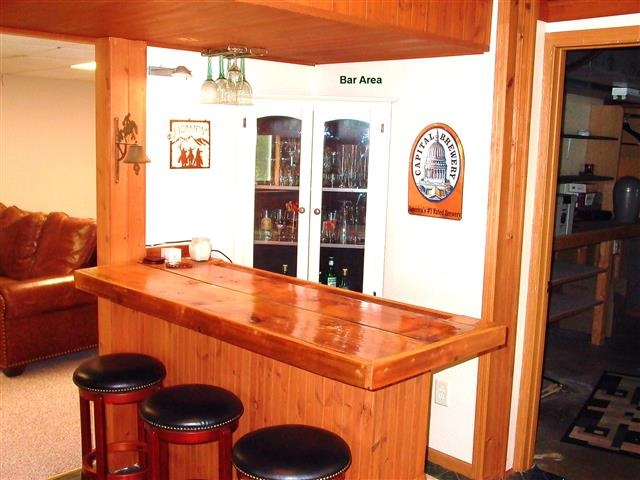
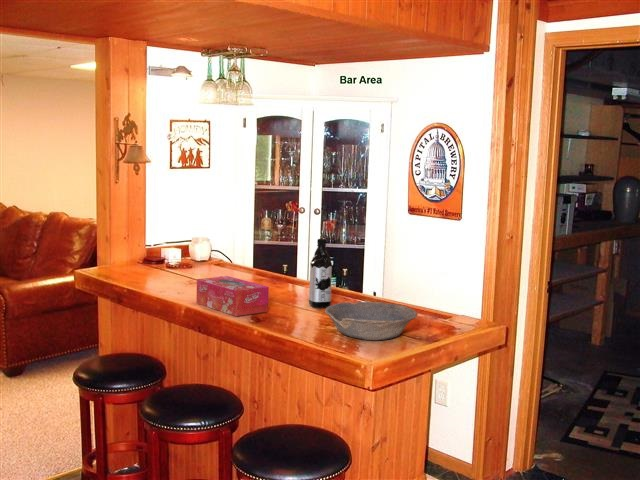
+ tissue box [195,275,270,317]
+ bowl [324,301,419,341]
+ water bottle [308,238,333,309]
